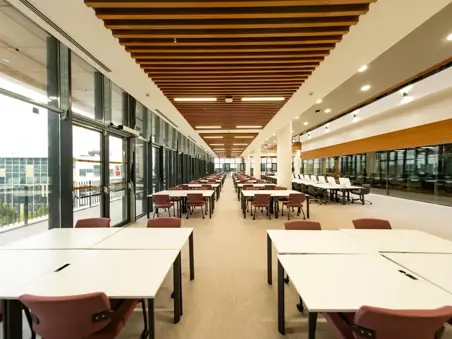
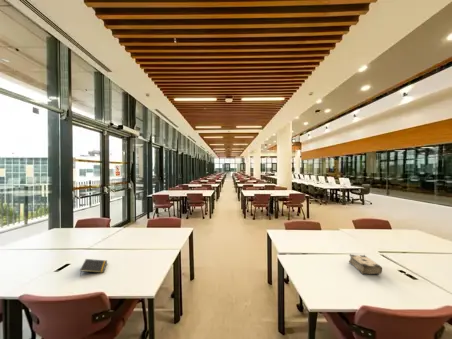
+ notepad [79,258,108,277]
+ book [348,253,383,276]
